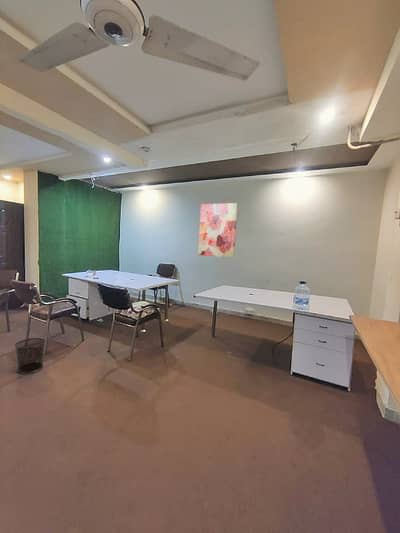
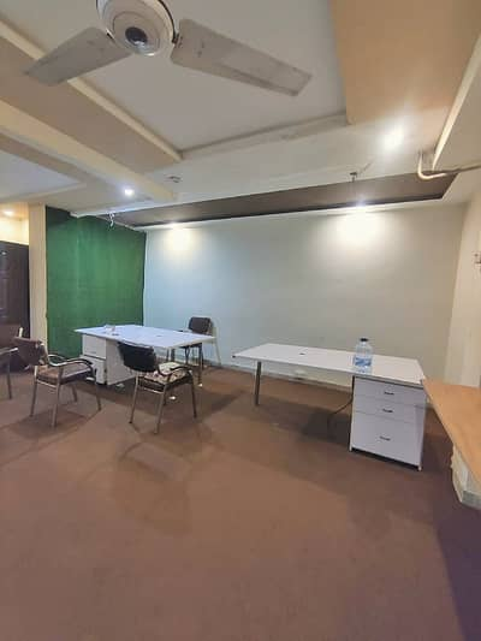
- wall art [197,202,239,259]
- waste bin [14,337,46,375]
